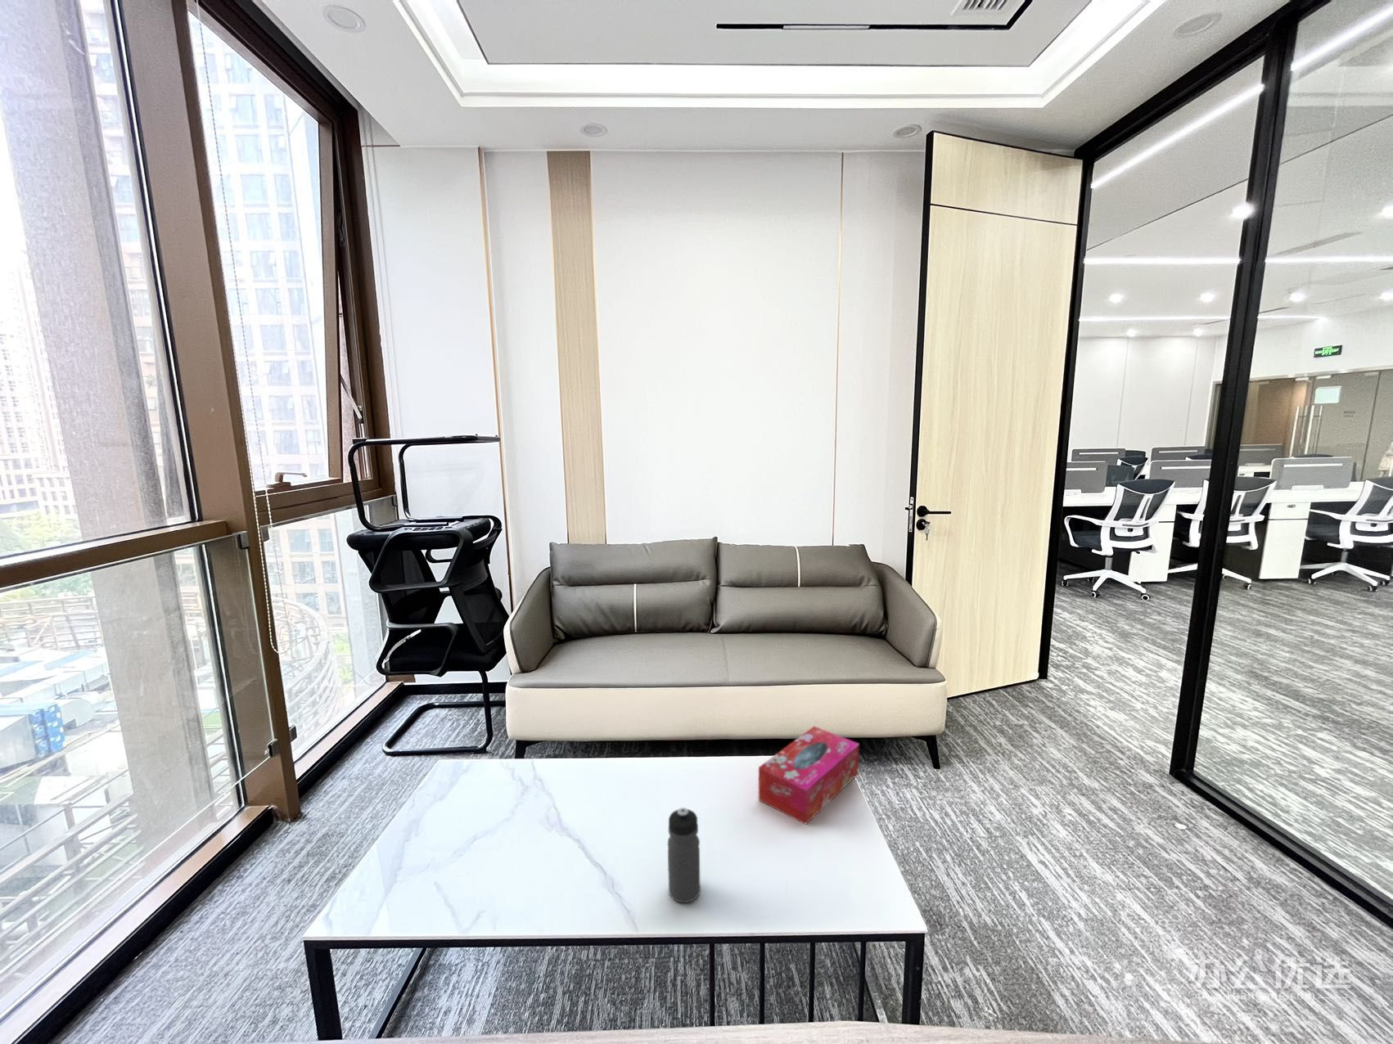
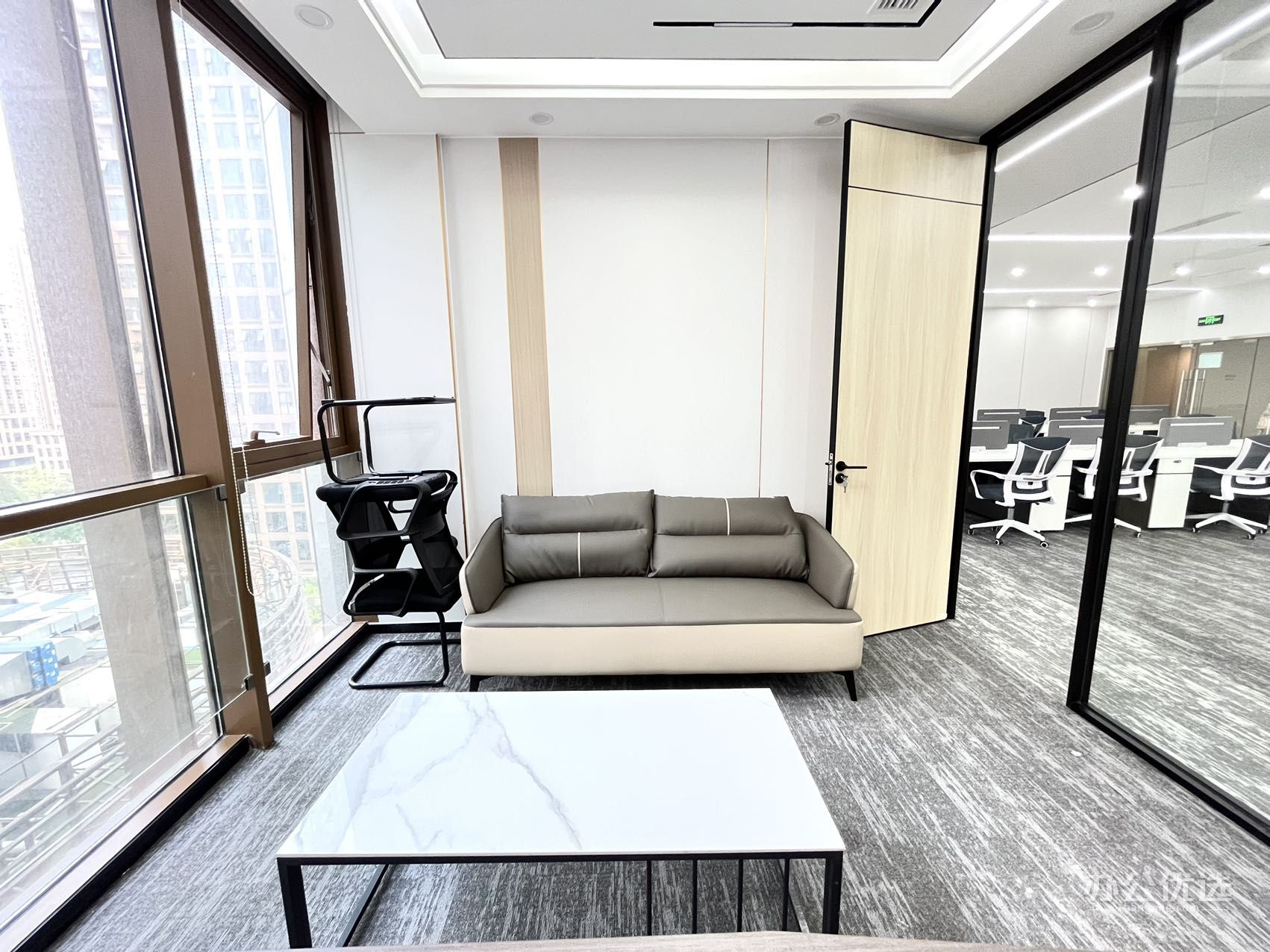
- tissue box [758,725,860,825]
- water bottle [667,807,701,904]
